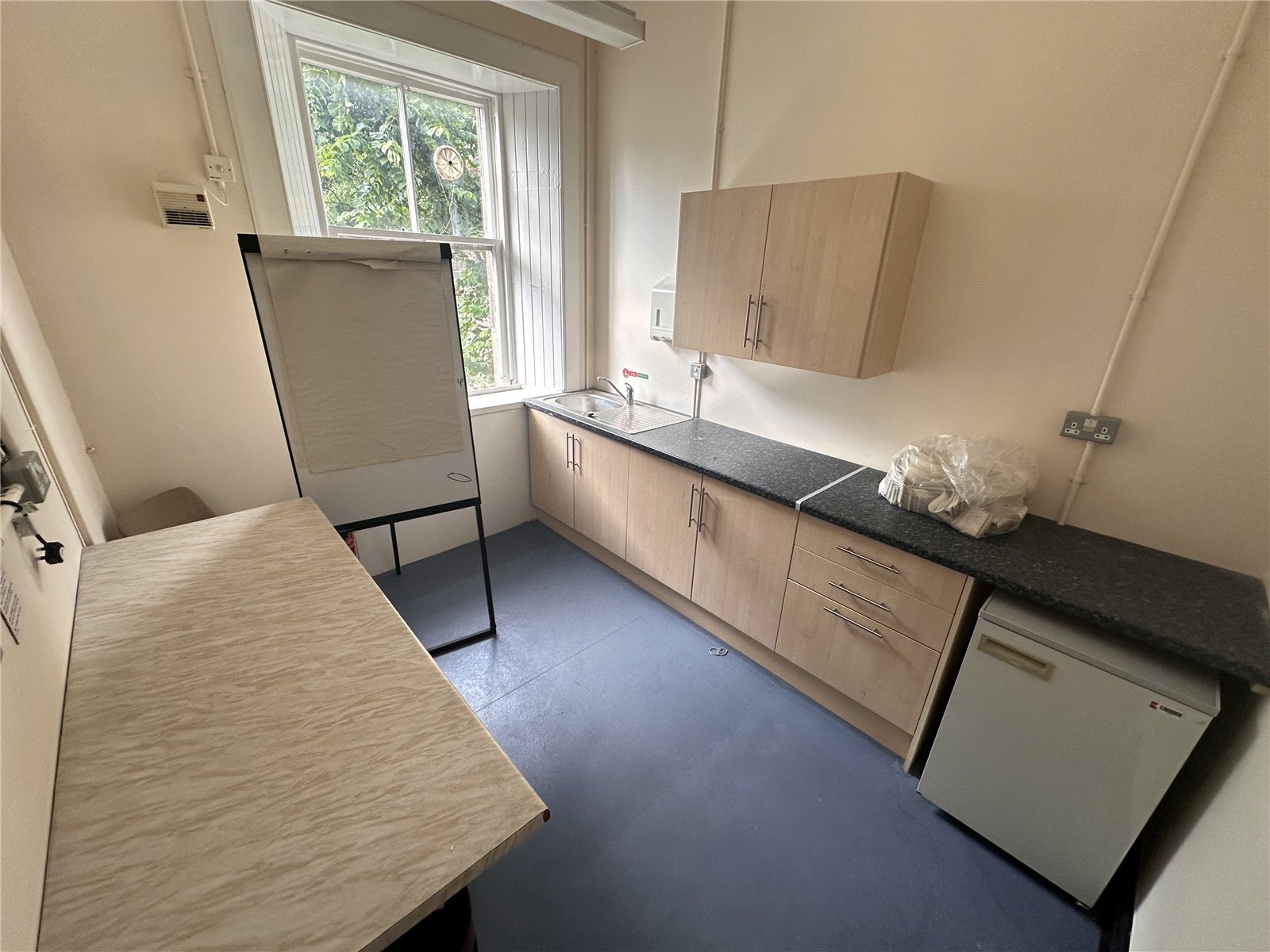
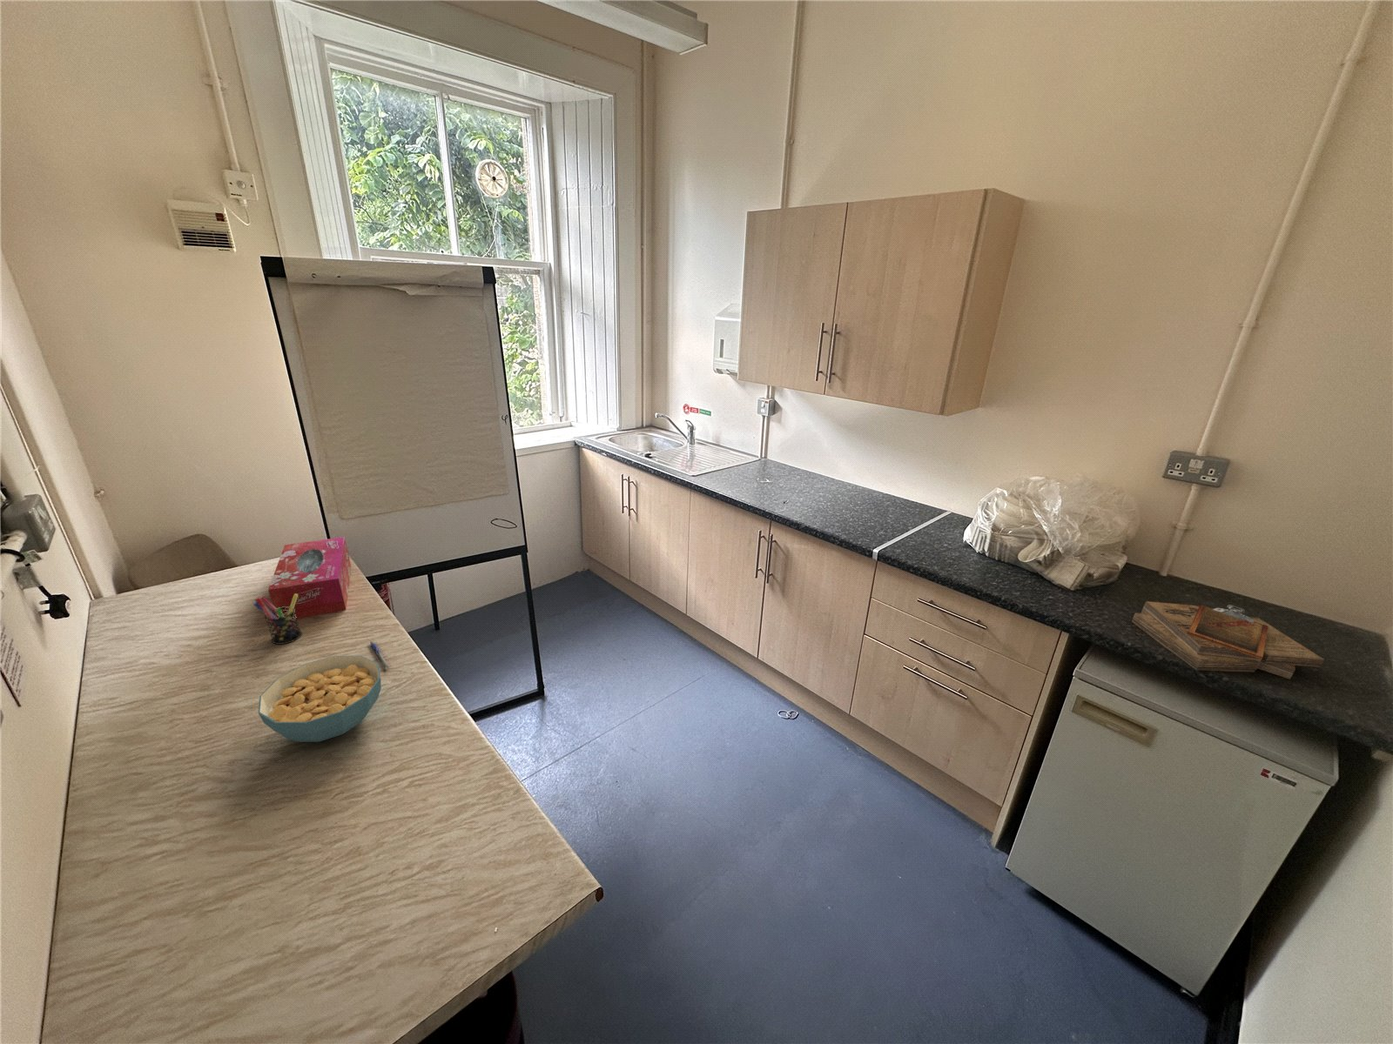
+ pen holder [253,594,303,646]
+ pen [367,640,392,669]
+ tissue box [268,536,352,621]
+ cereal bowl [258,655,382,744]
+ clipboard [1131,600,1325,680]
